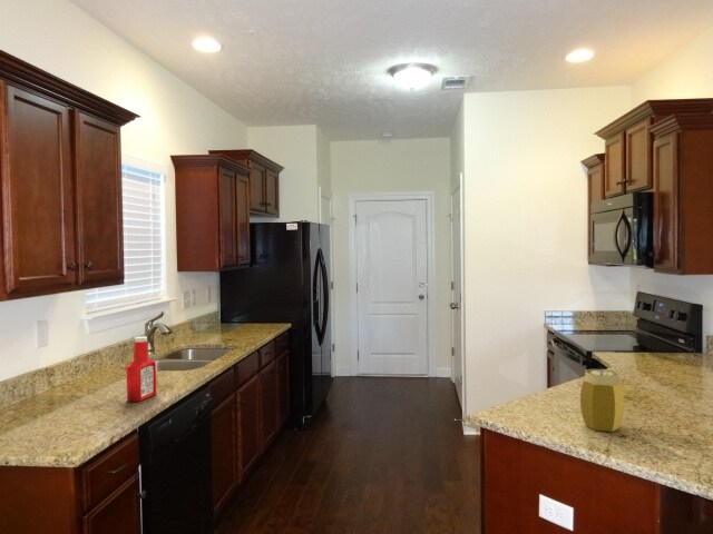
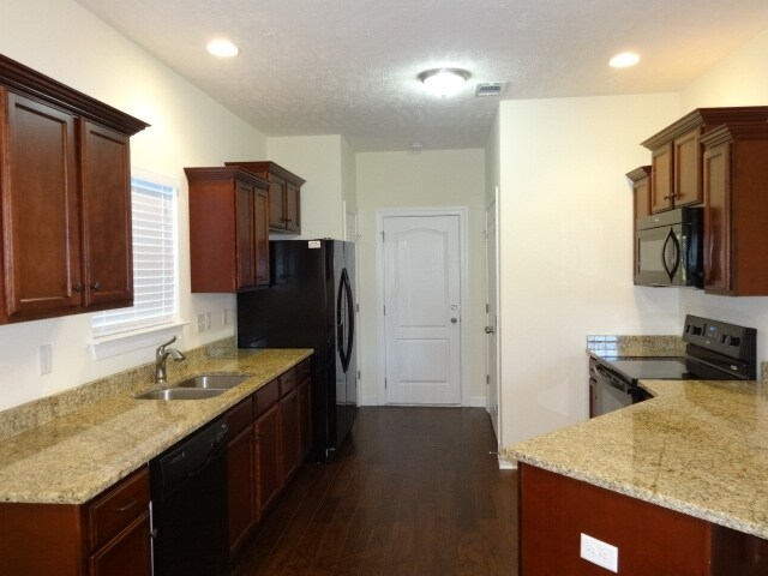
- jar [579,368,626,433]
- soap bottle [125,335,157,403]
